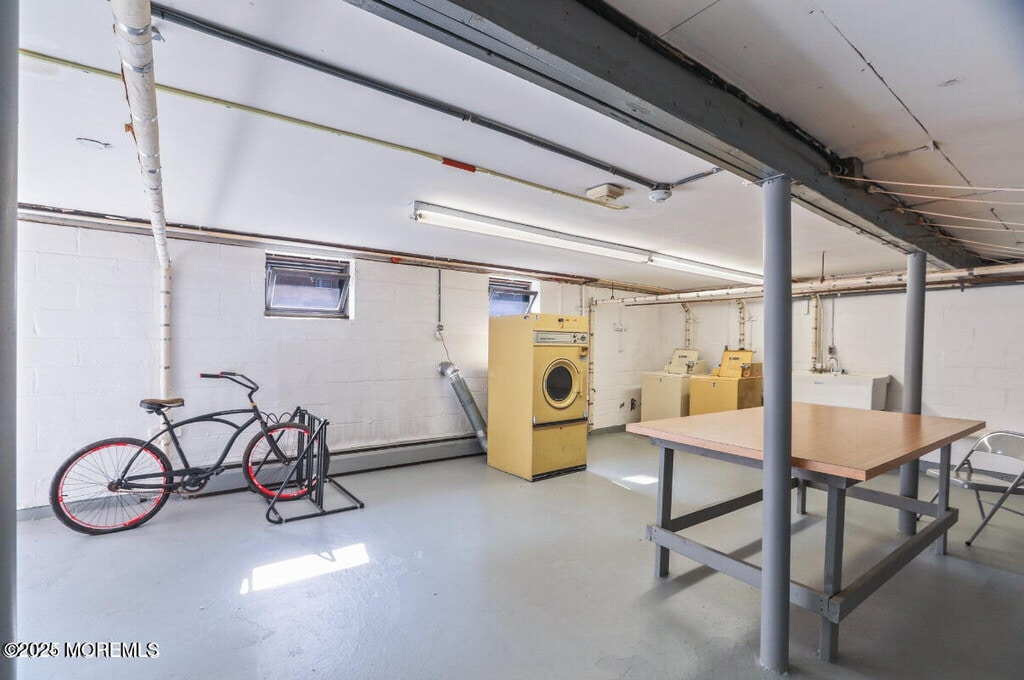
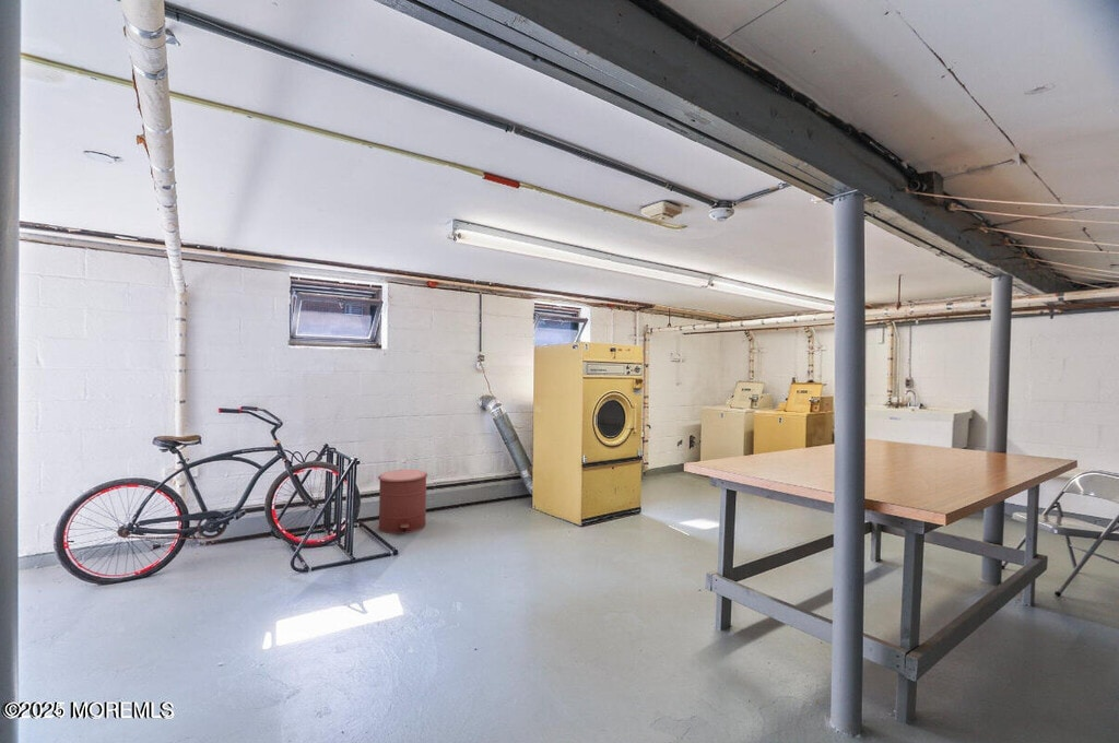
+ trash can [377,469,428,534]
